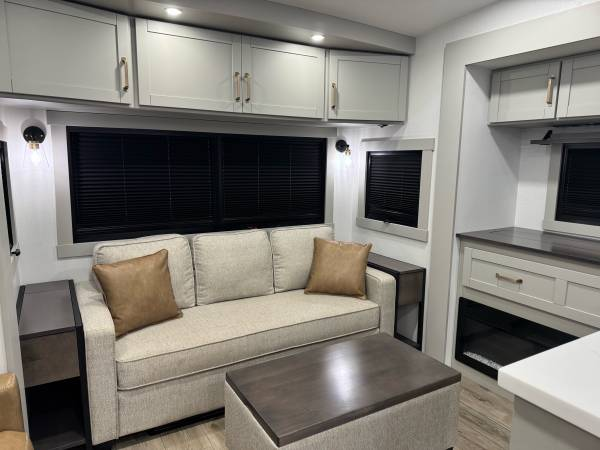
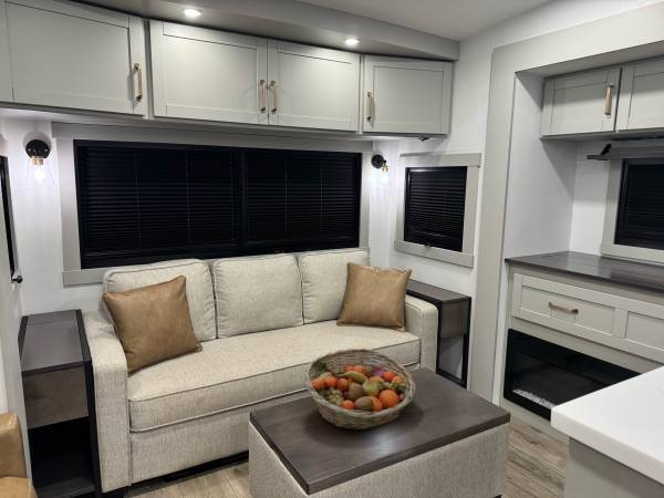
+ fruit basket [303,347,417,432]
